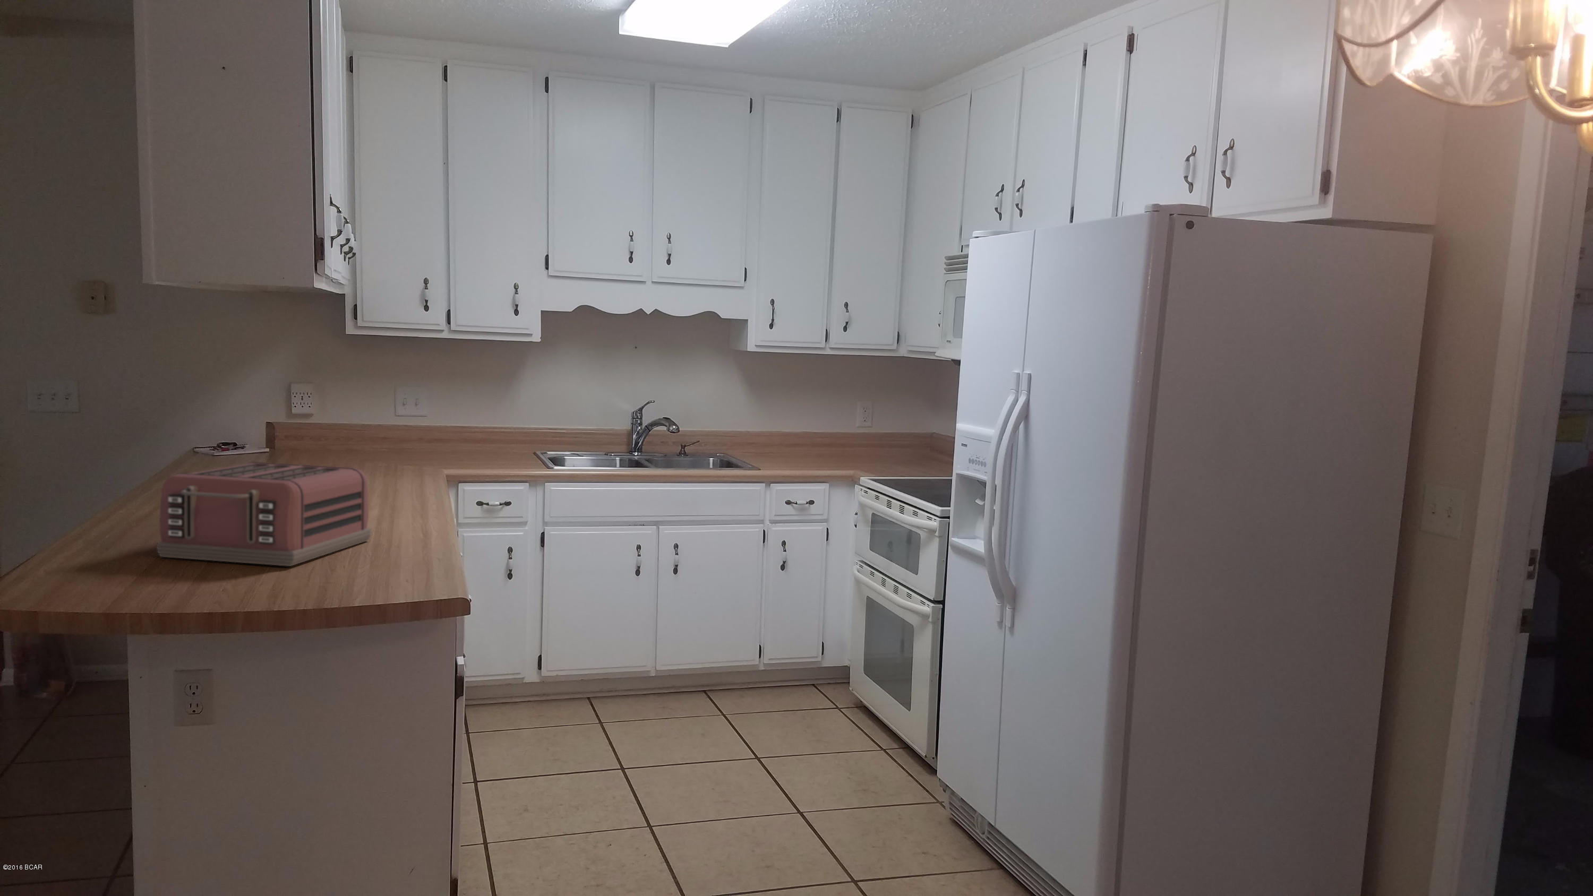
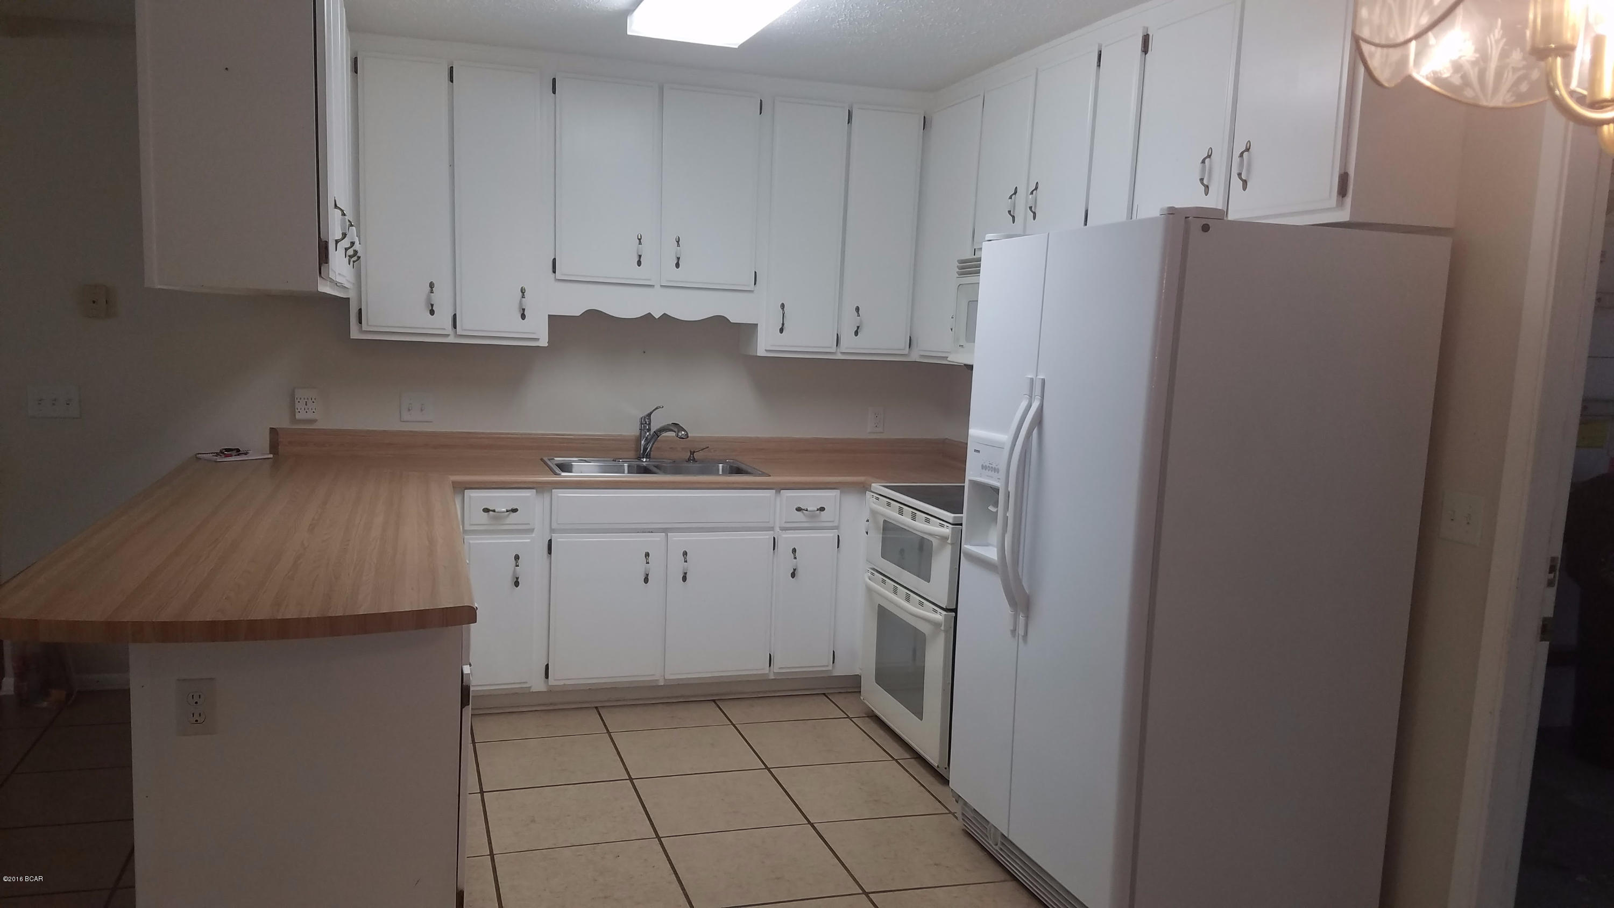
- toaster [156,462,372,567]
